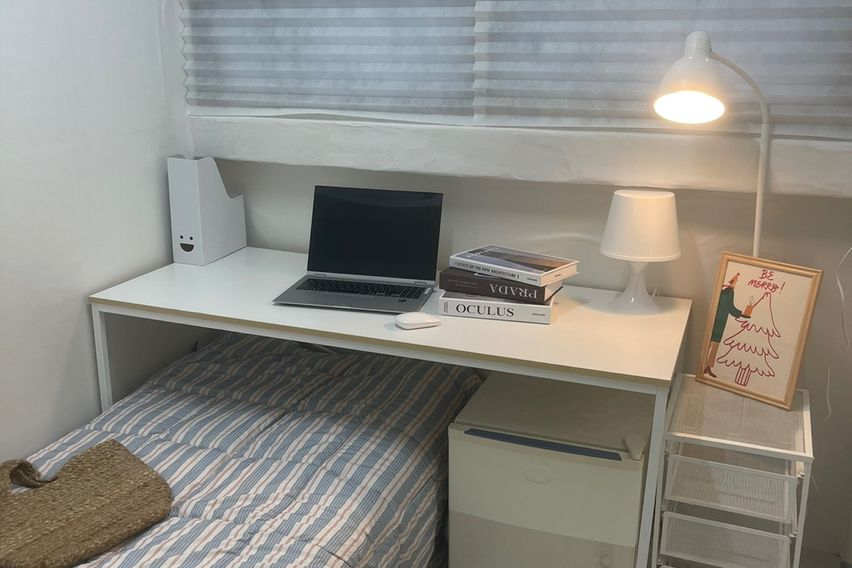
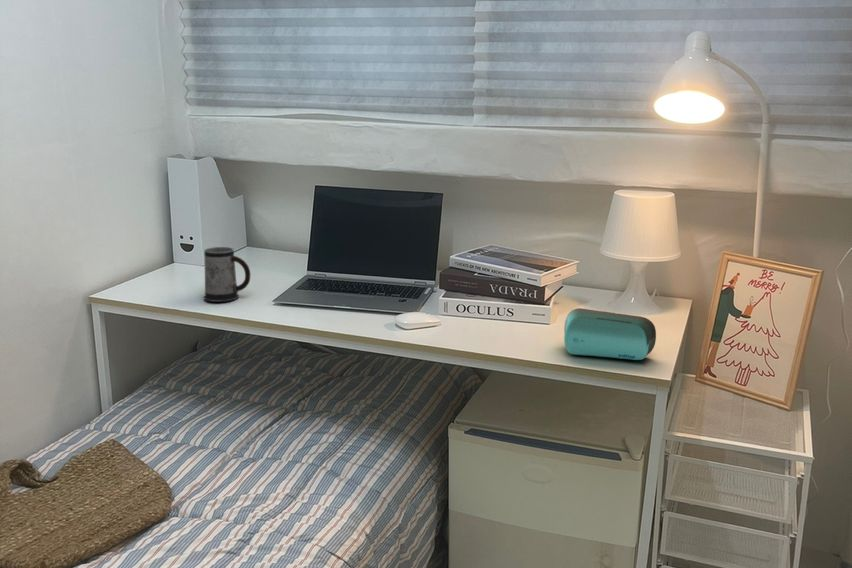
+ speaker [563,307,657,361]
+ mug [203,246,252,303]
